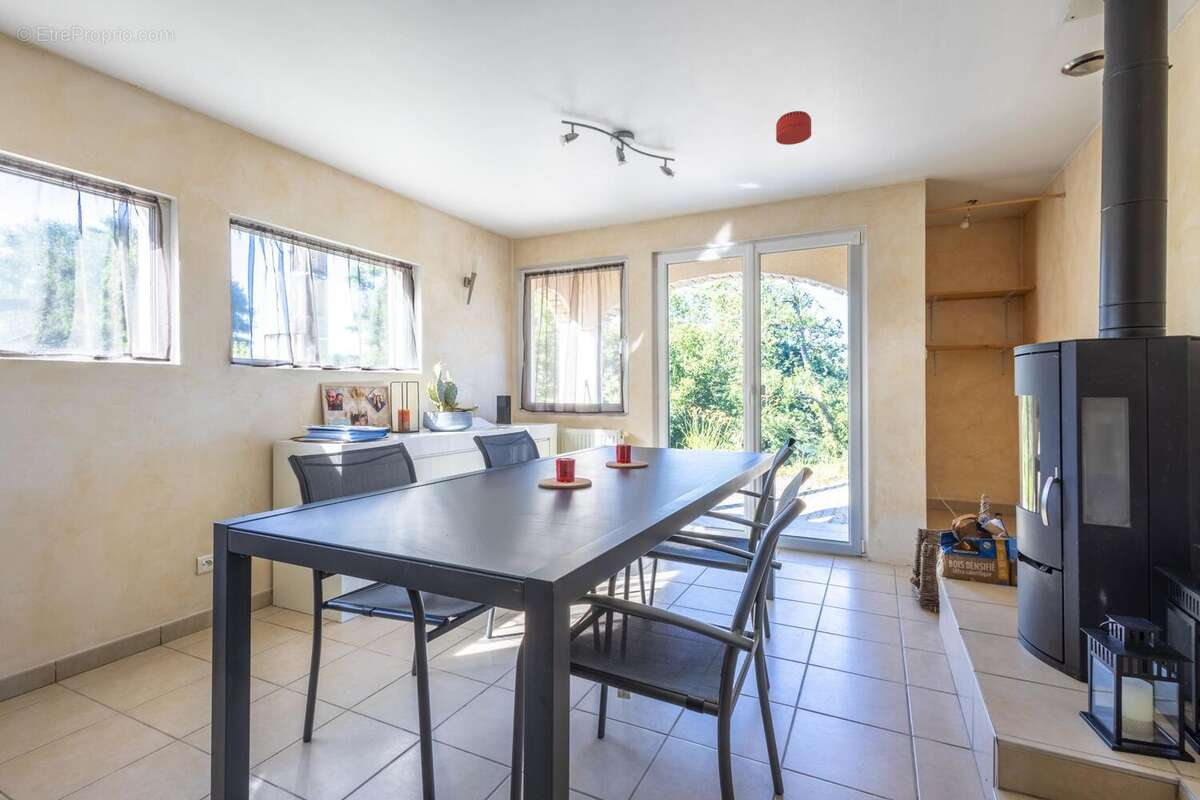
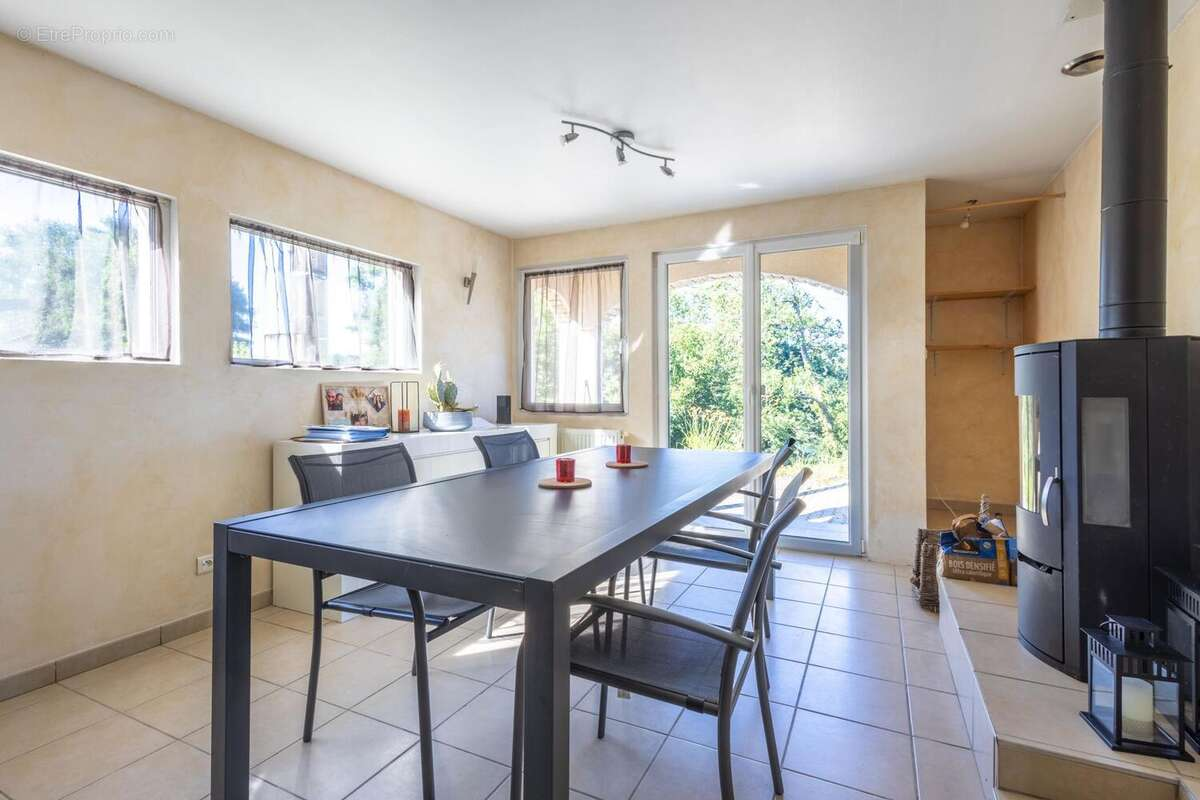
- smoke detector [775,110,812,146]
